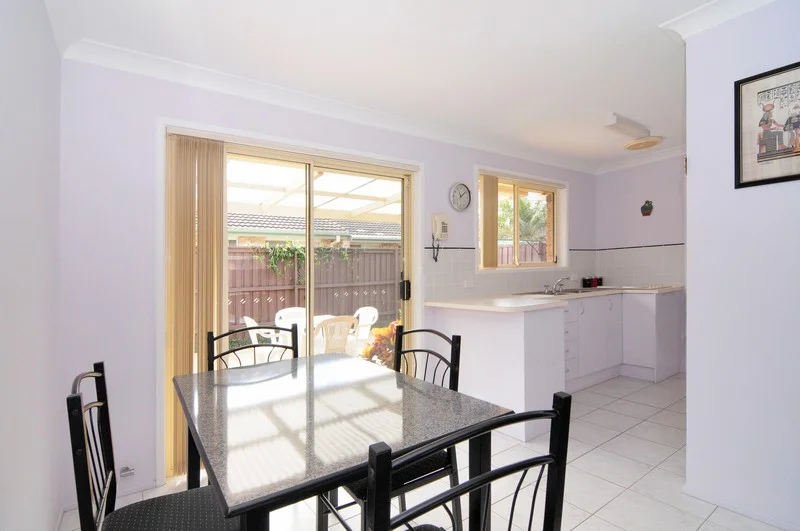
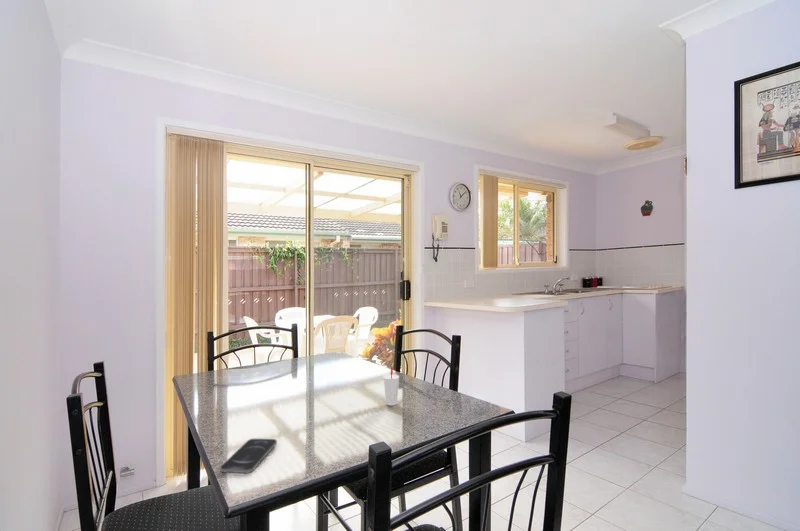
+ smartphone [219,438,278,474]
+ cup [382,366,401,406]
